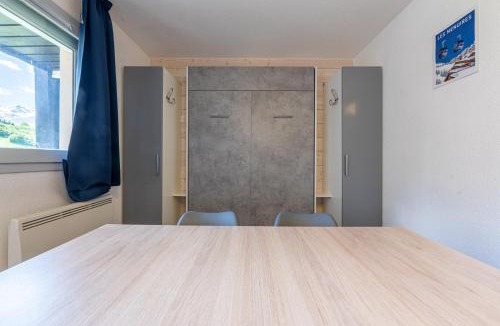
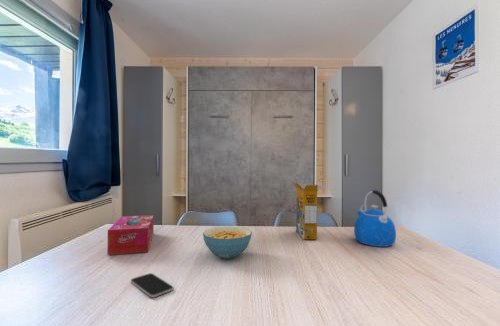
+ tissue box [106,214,155,256]
+ cereal box [293,181,325,240]
+ cereal bowl [202,226,253,260]
+ kettle [353,189,397,248]
+ smartphone [130,272,174,298]
